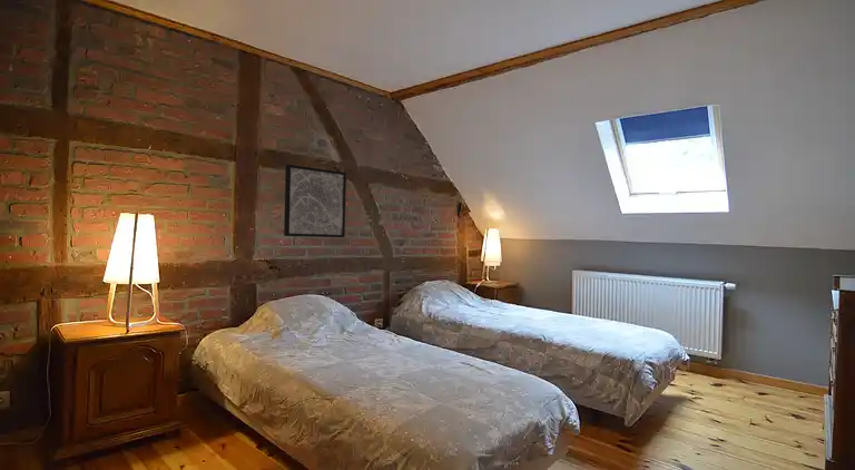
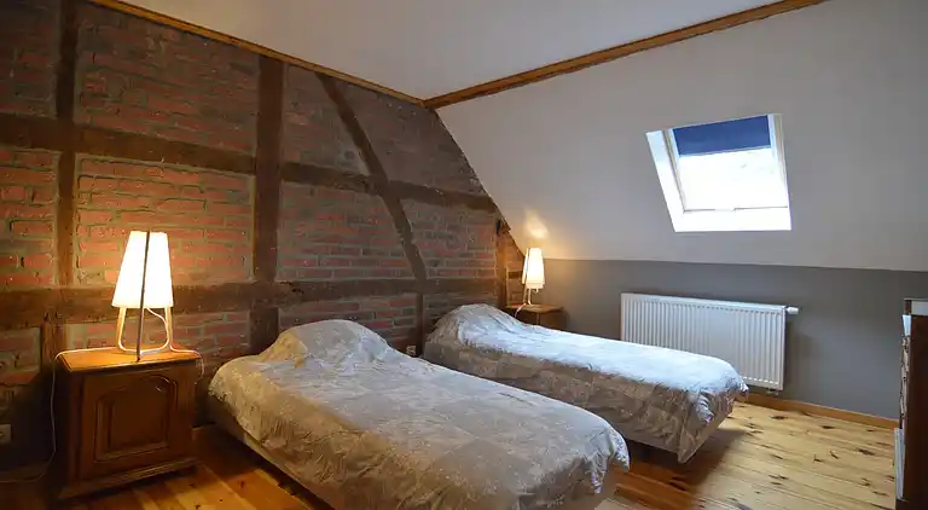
- wall art [283,164,347,238]
